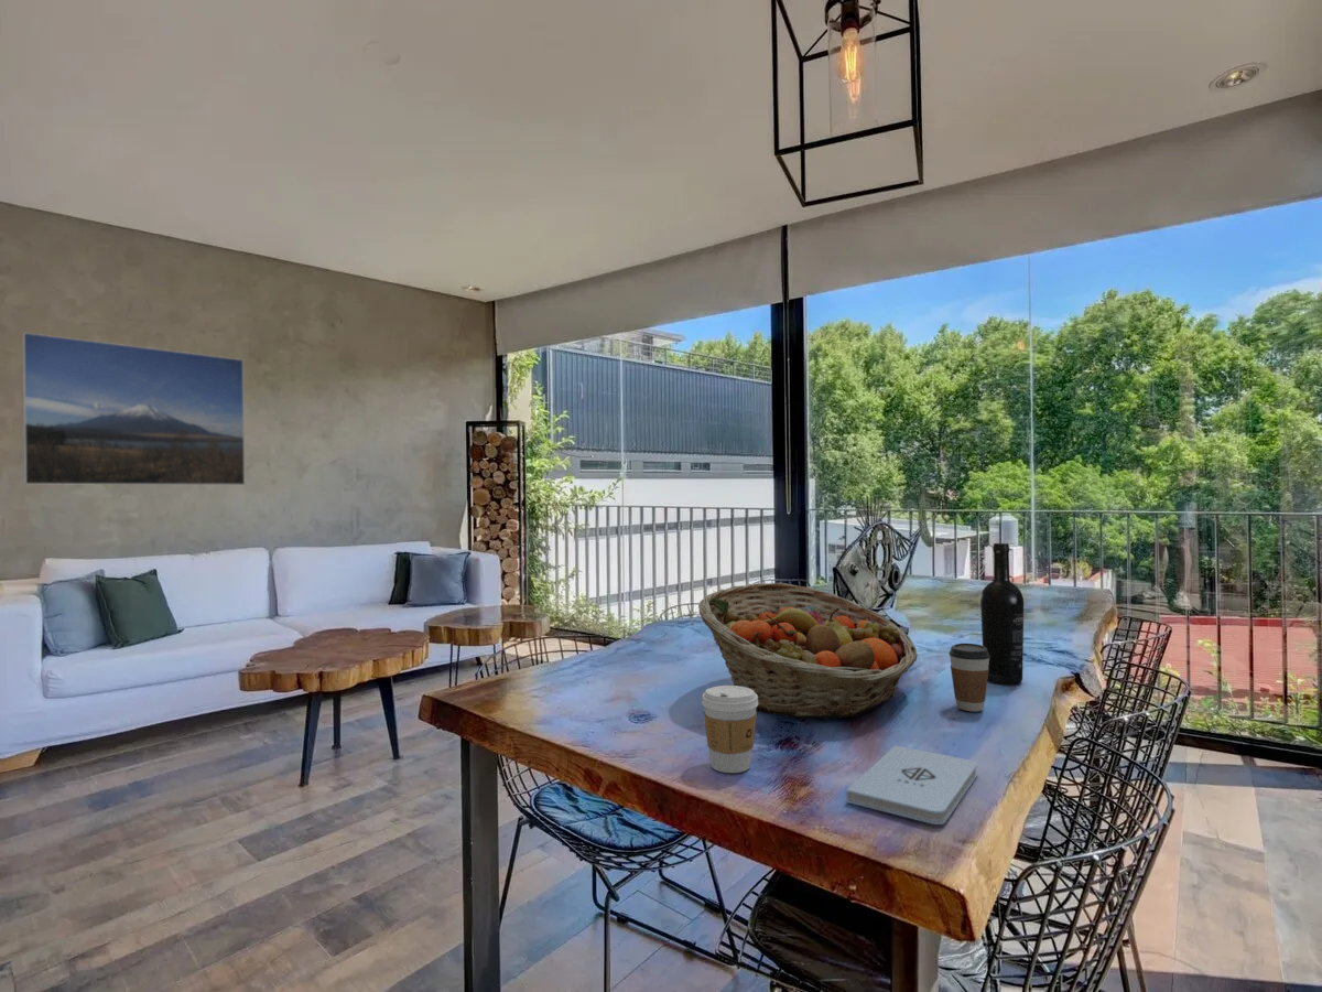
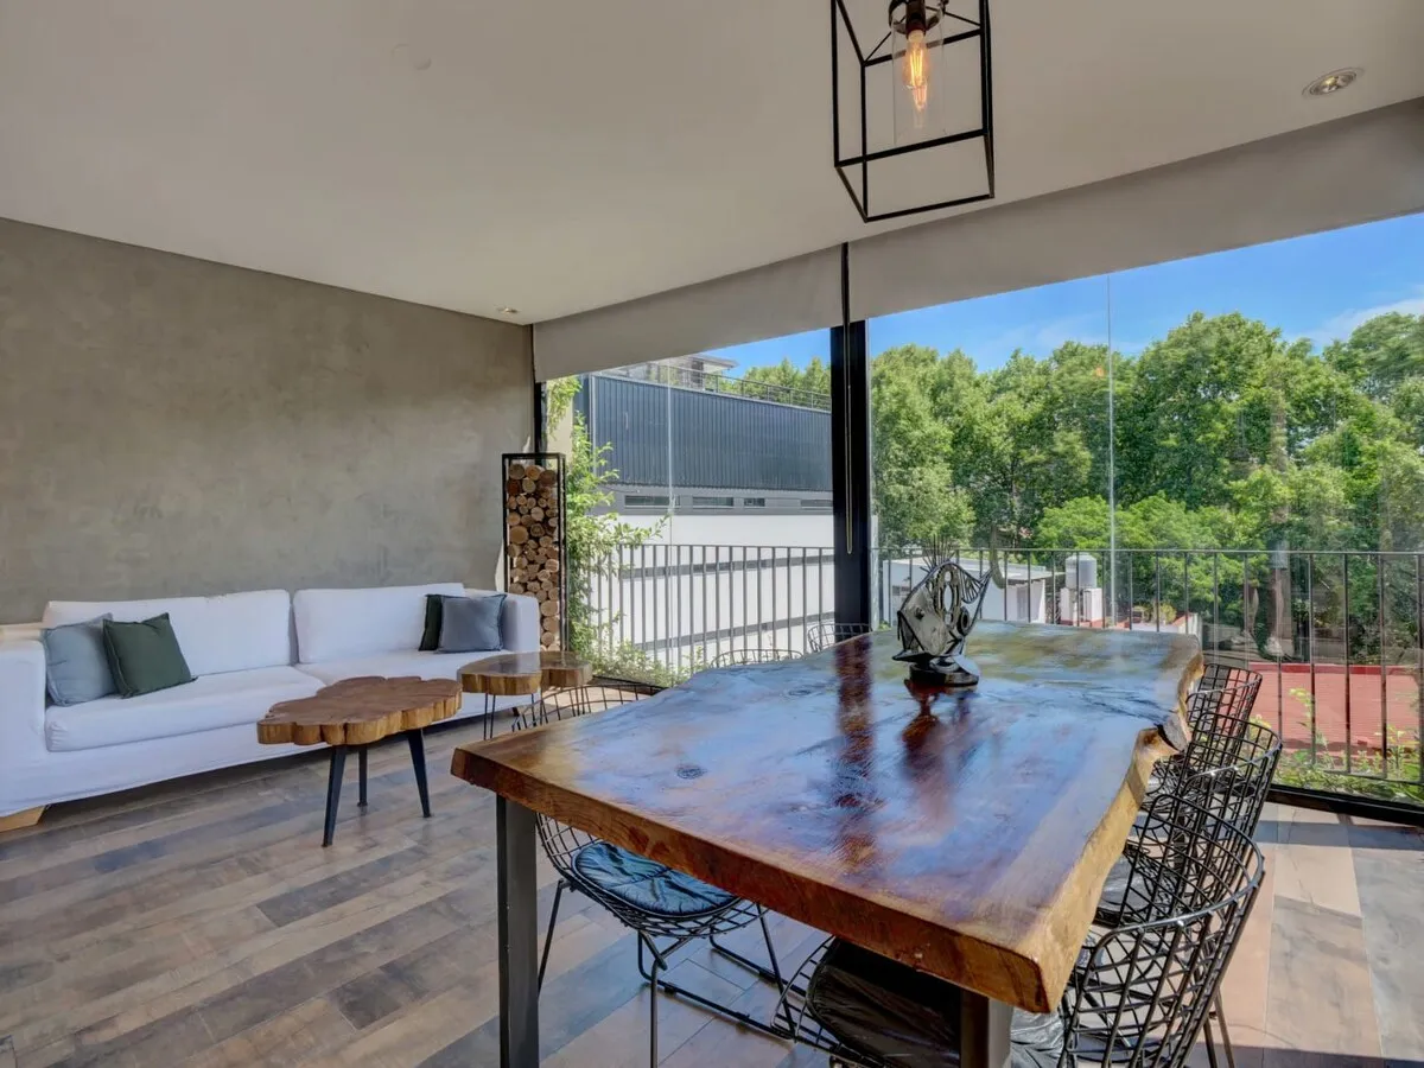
- coffee cup [701,684,758,774]
- fruit basket [697,582,919,720]
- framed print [22,332,246,486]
- notepad [845,744,978,826]
- coffee cup [949,643,989,712]
- wine bottle [979,542,1025,686]
